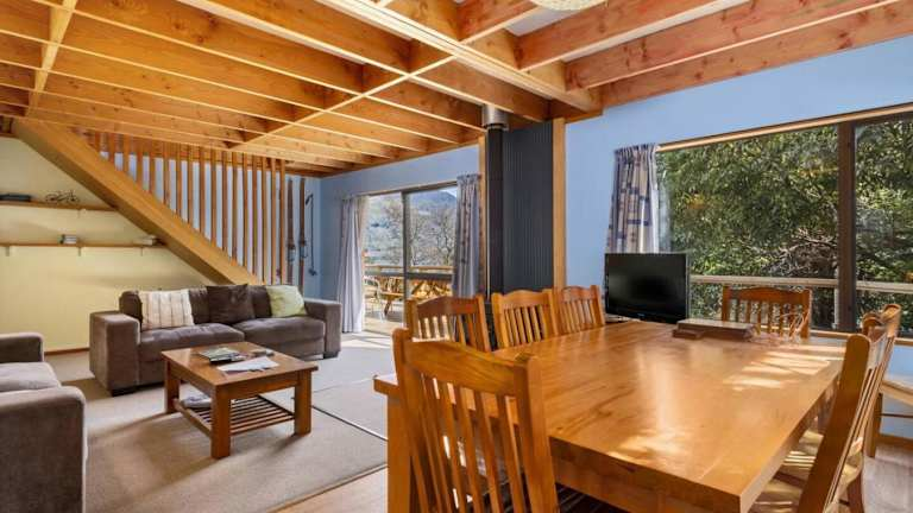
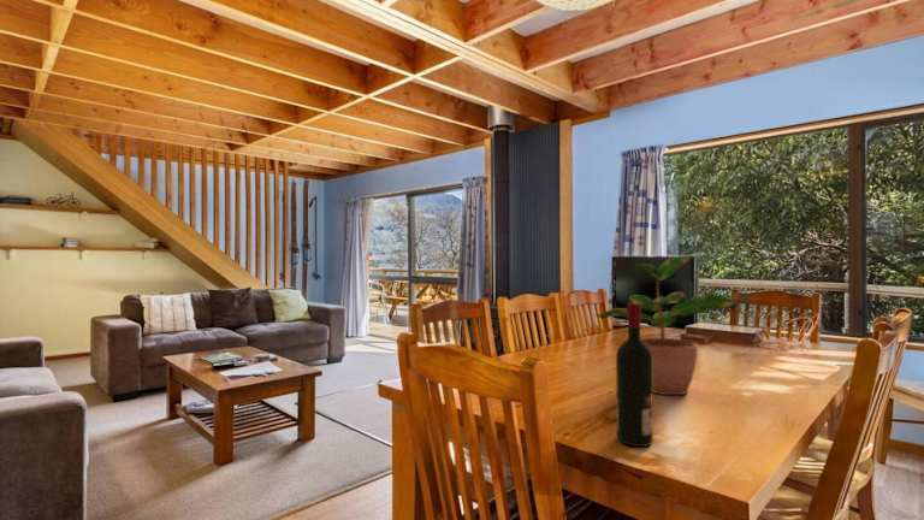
+ alcohol [615,302,654,448]
+ potted plant [594,255,740,396]
